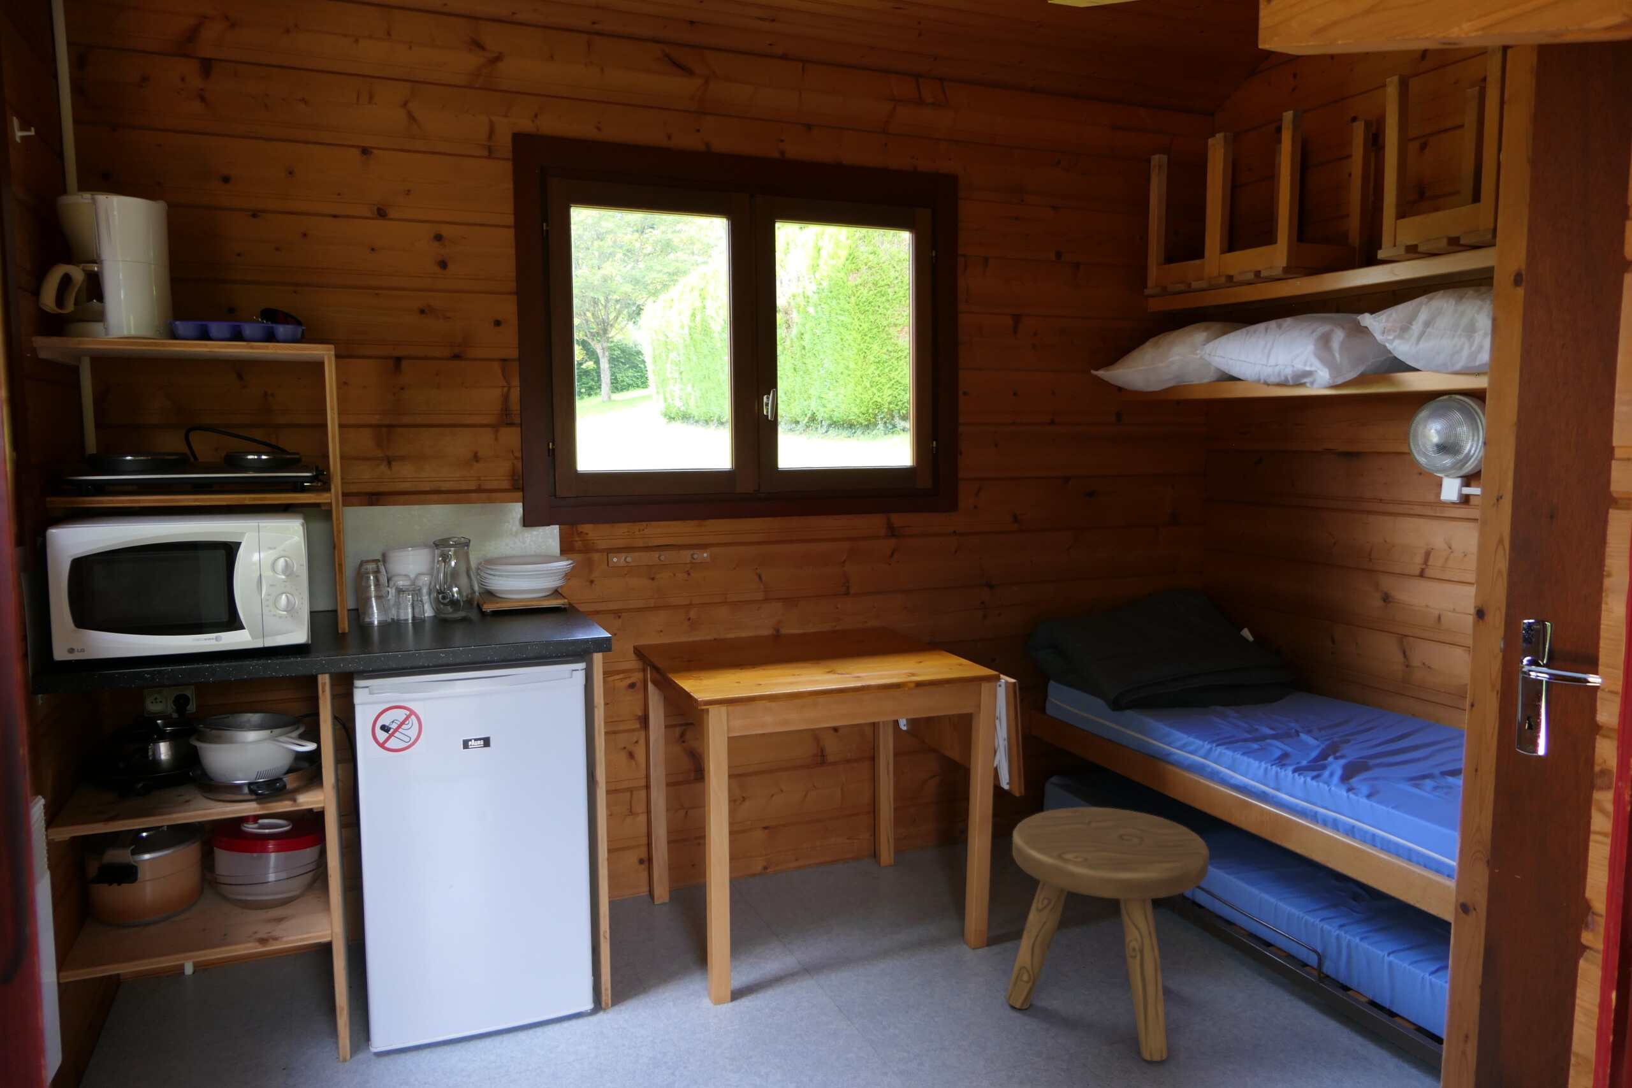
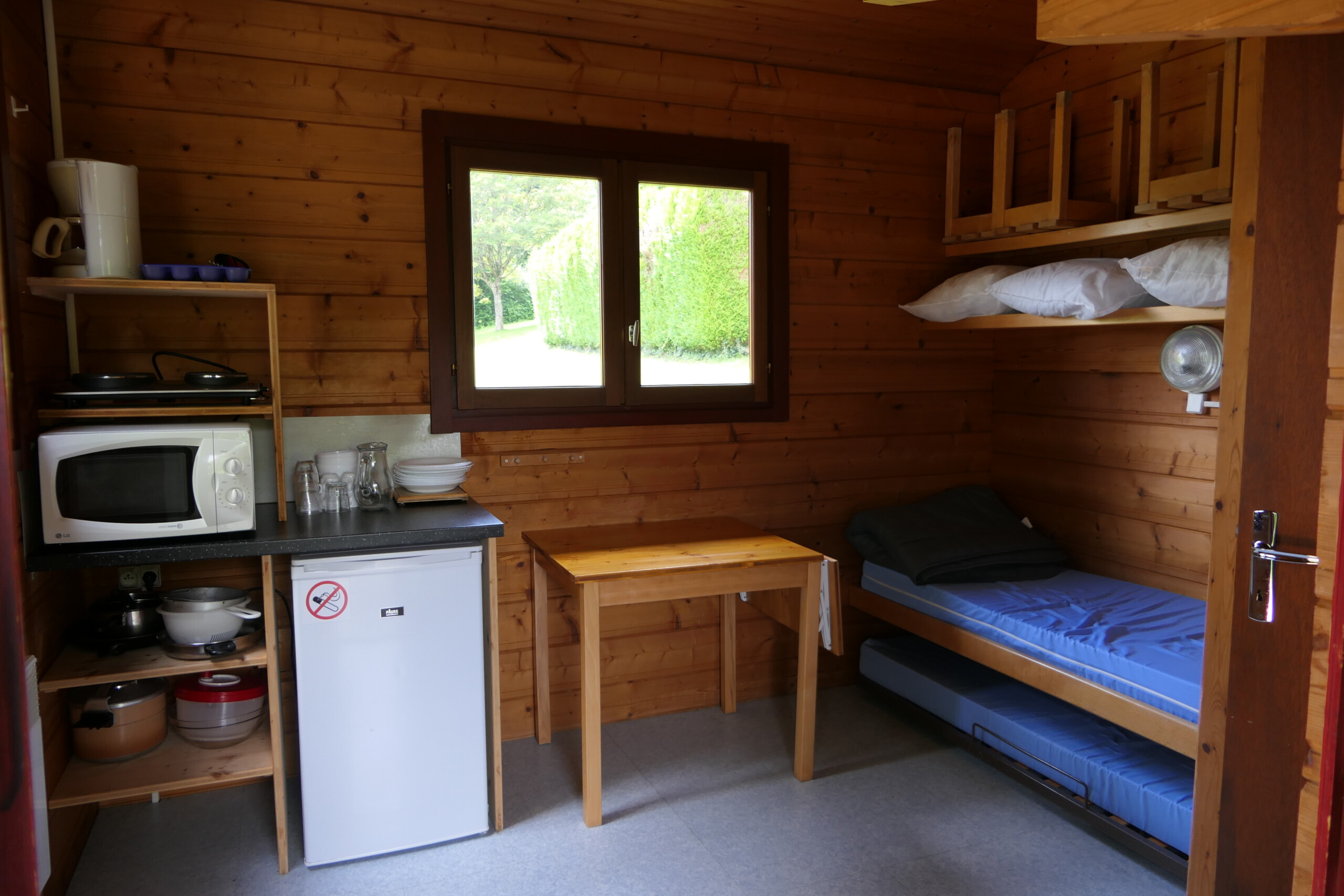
- stool [1005,807,1209,1061]
